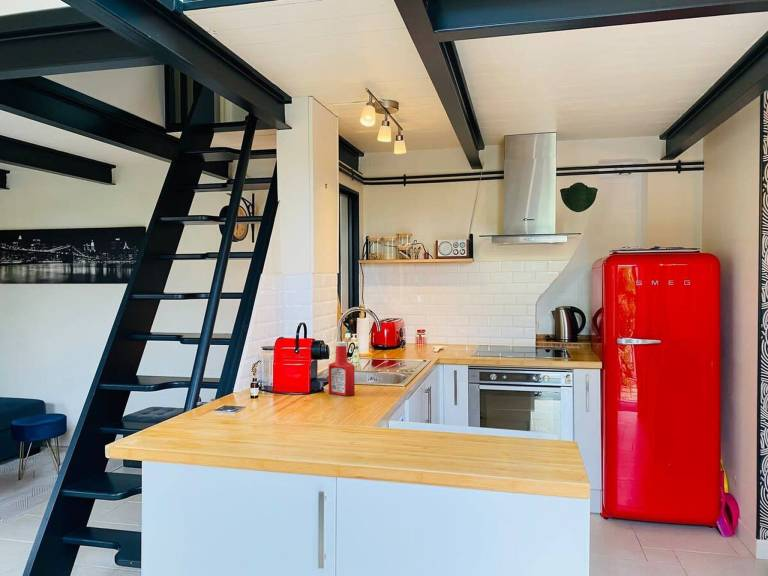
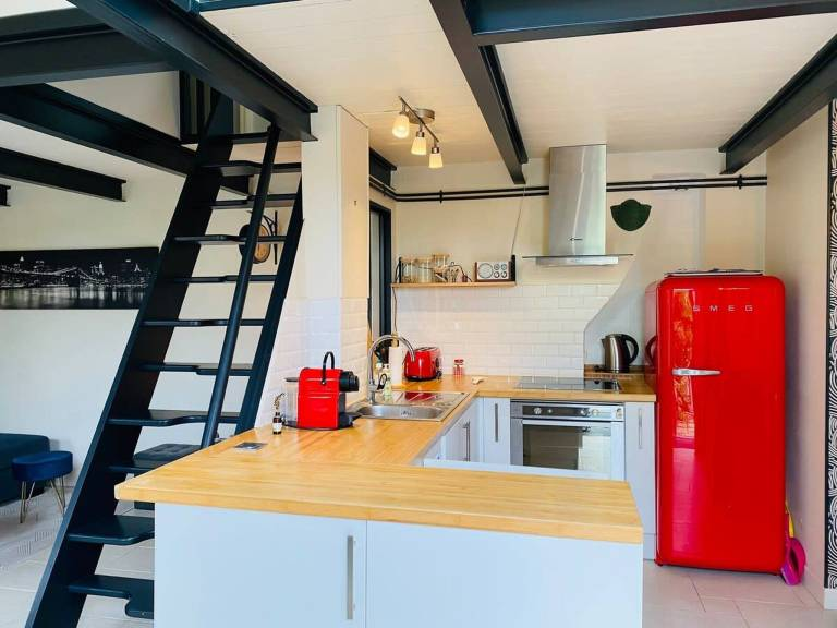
- soap bottle [328,341,356,397]
